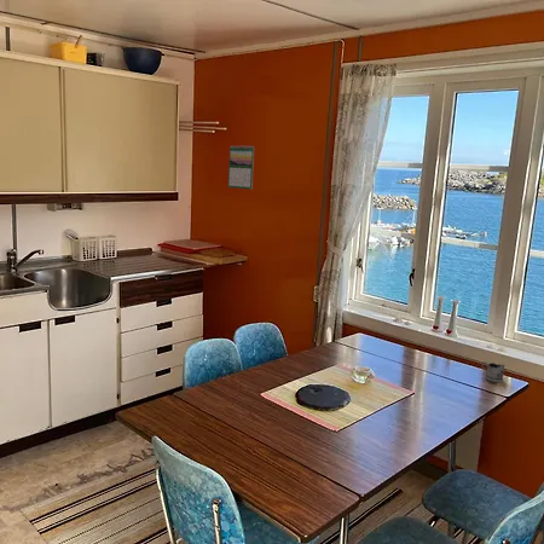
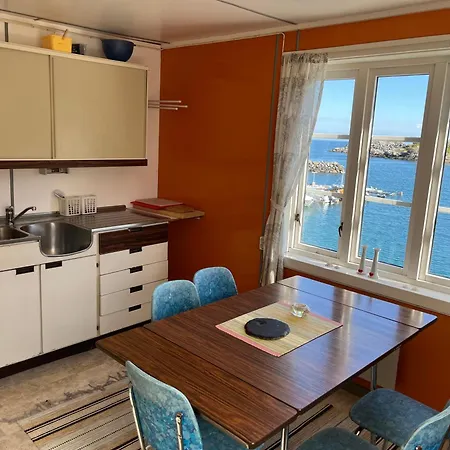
- calendar [227,144,255,191]
- tea glass holder [481,360,505,383]
